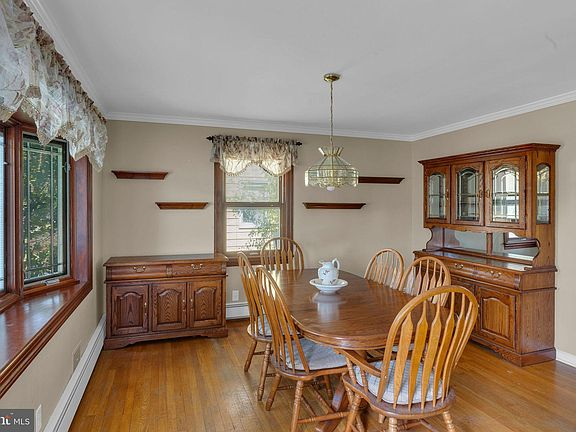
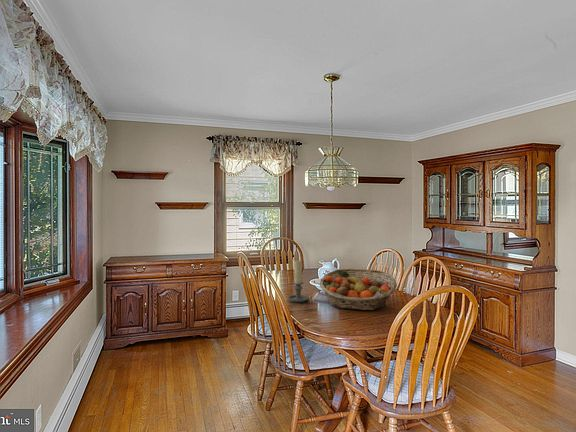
+ candle holder [286,259,310,304]
+ fruit basket [319,268,398,311]
